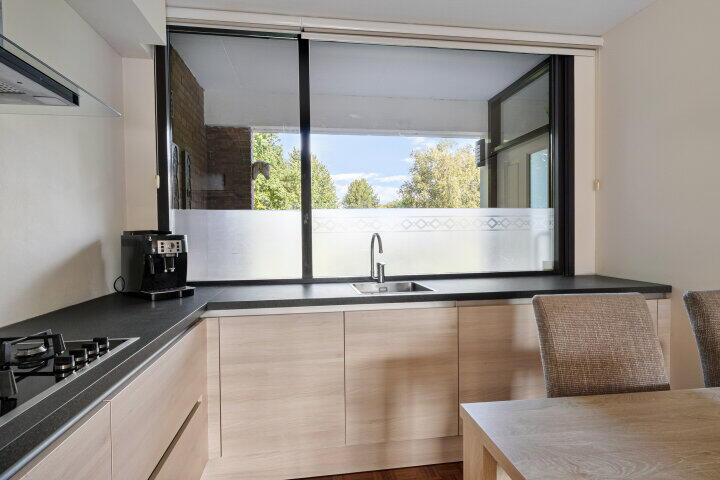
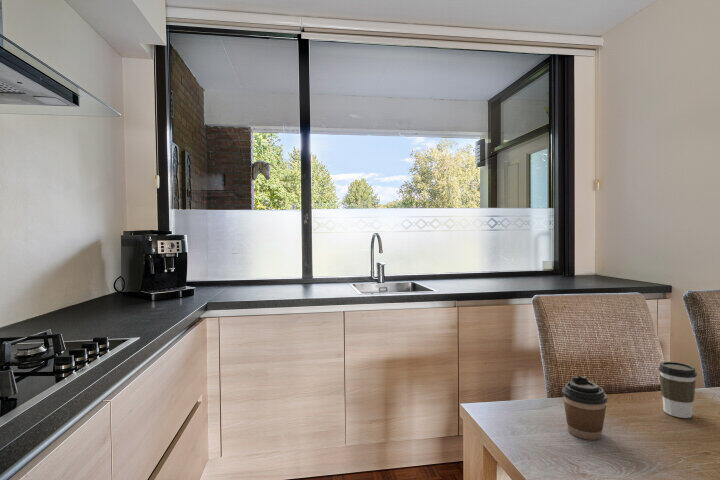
+ coffee cup [561,375,608,441]
+ coffee cup [658,361,698,419]
